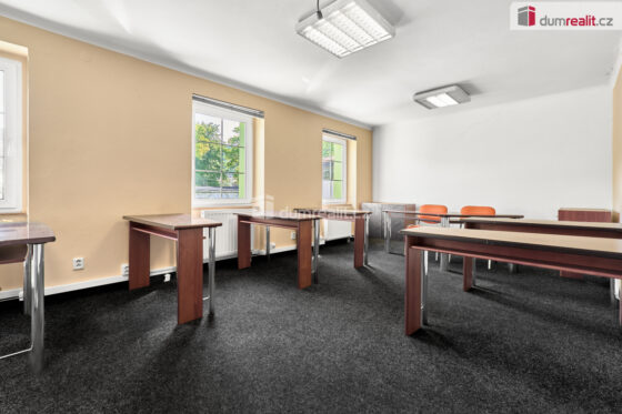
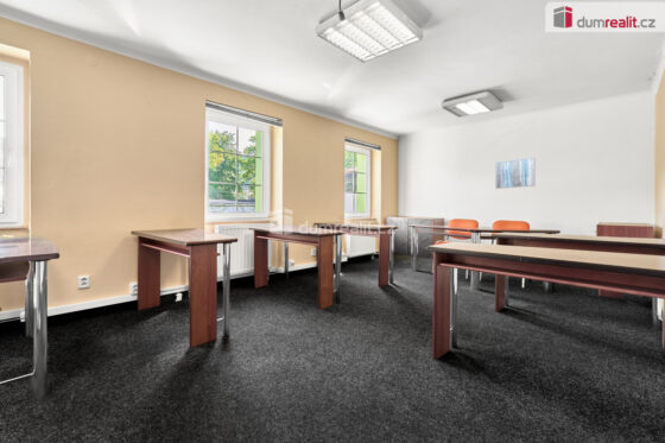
+ wall art [494,157,536,190]
